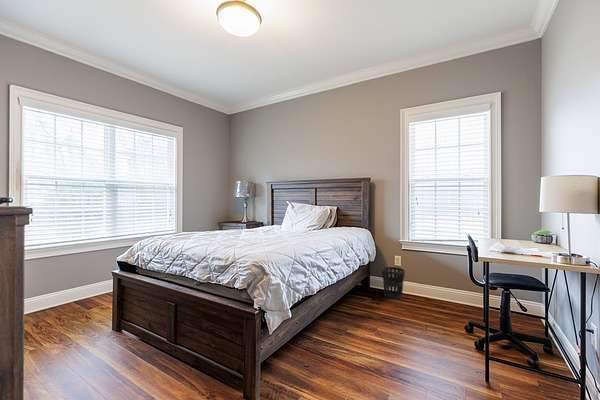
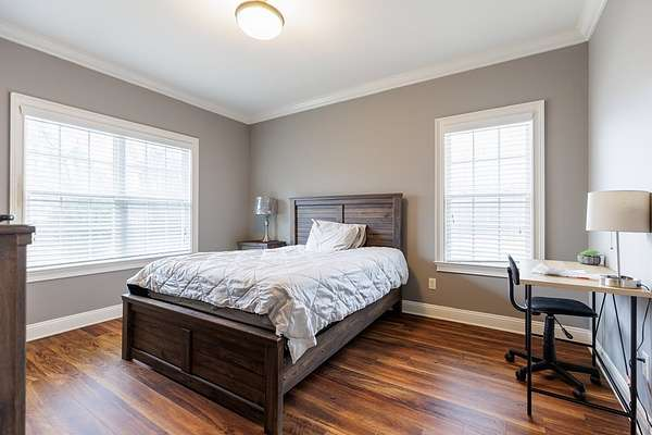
- wastebasket [381,266,406,300]
